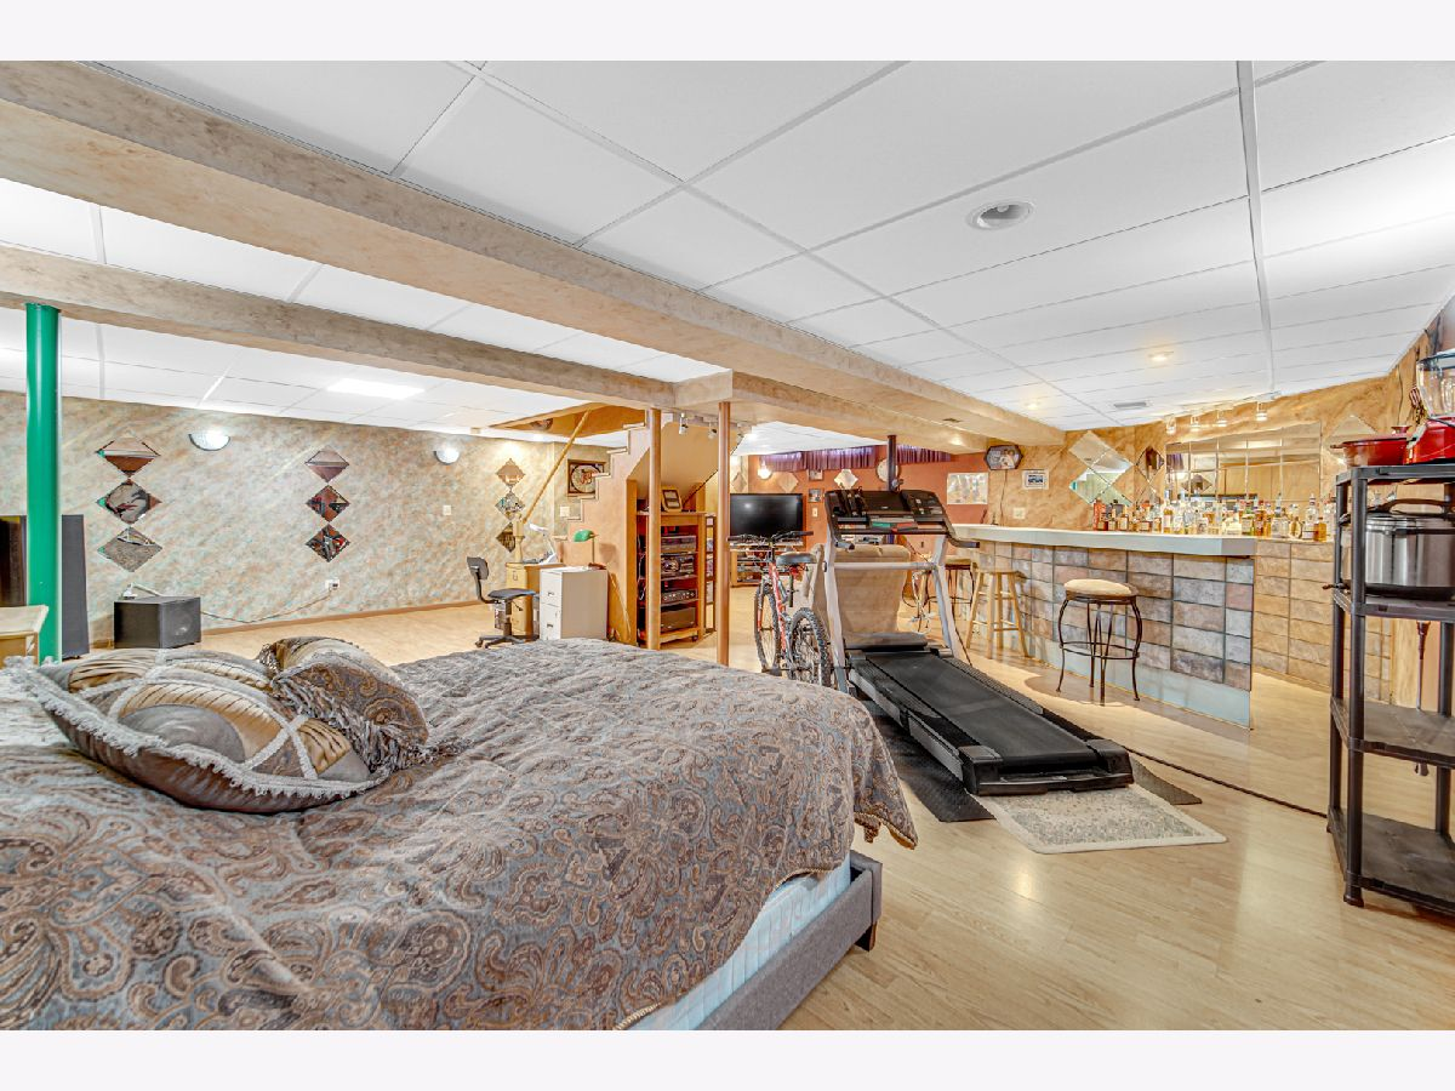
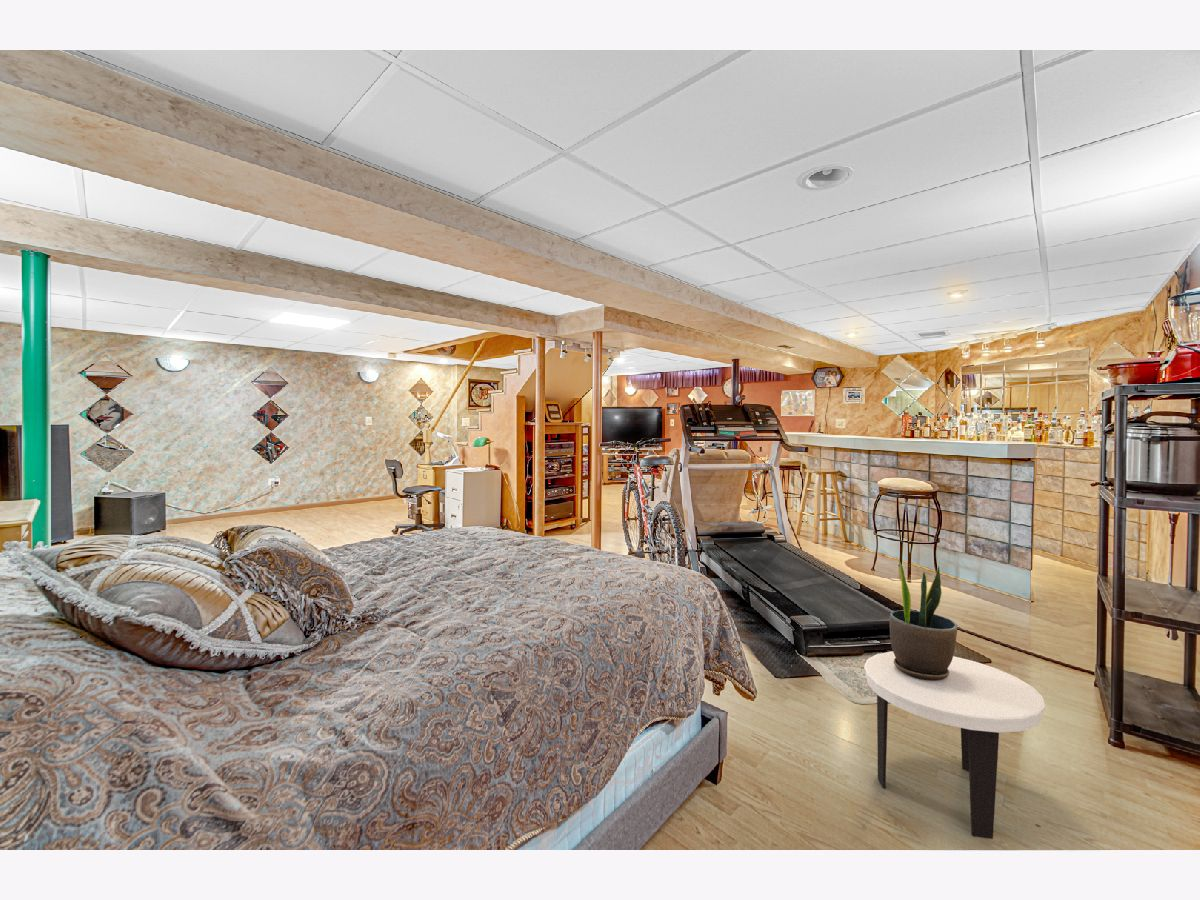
+ potted plant [889,557,959,681]
+ side table [863,650,1046,840]
